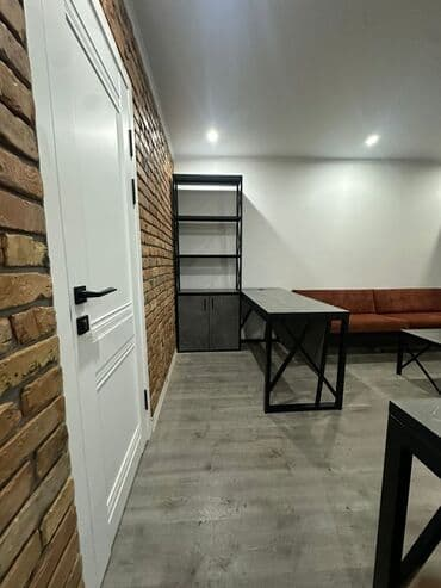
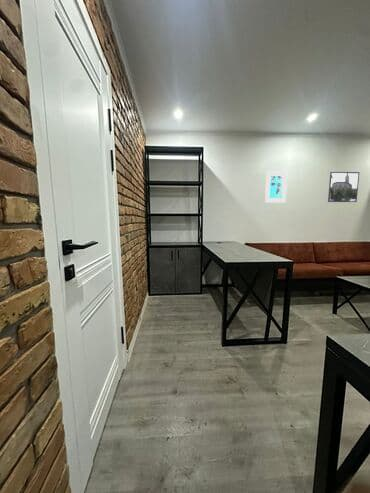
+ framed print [264,171,288,203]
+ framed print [327,171,360,203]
